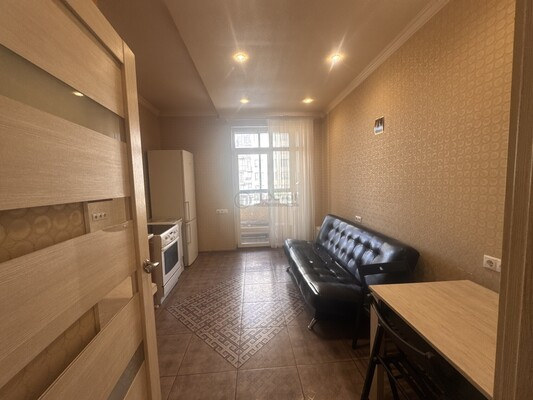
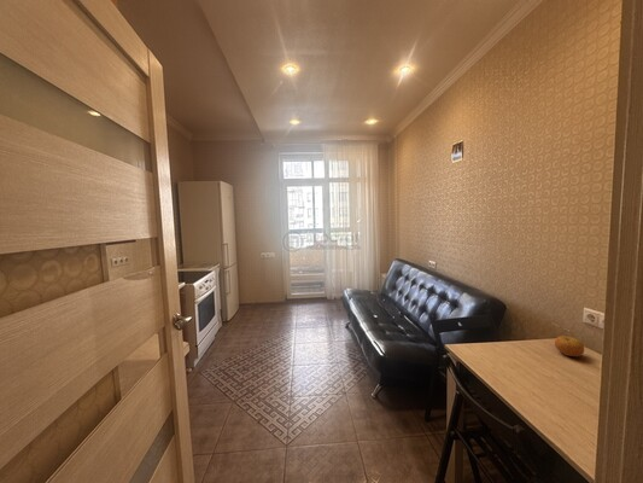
+ fruit [554,334,585,357]
